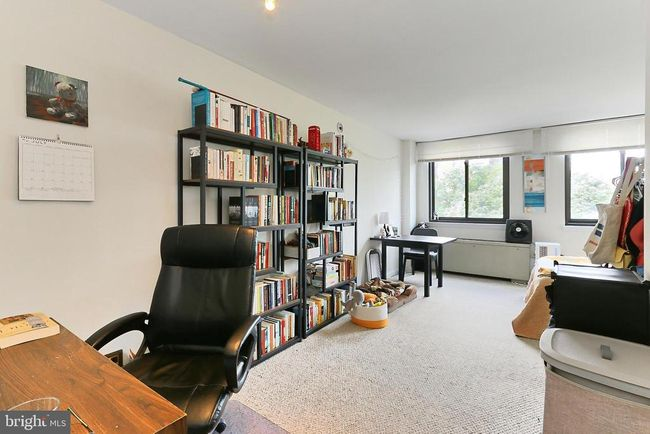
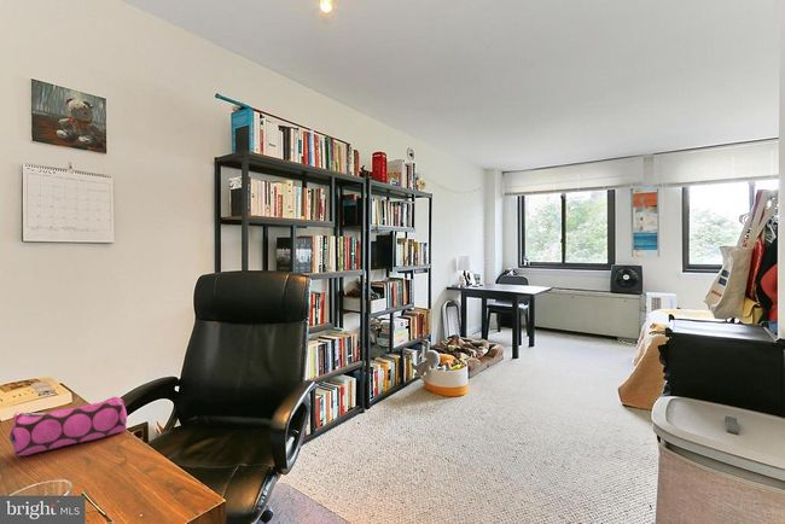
+ pencil case [8,396,128,458]
